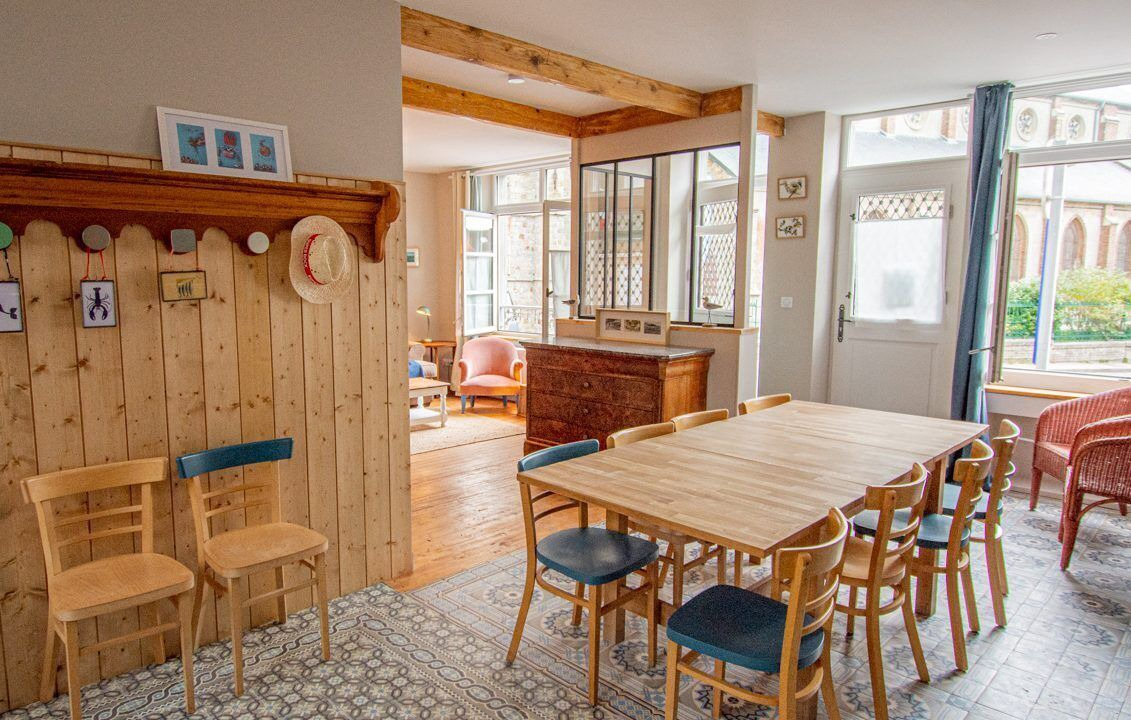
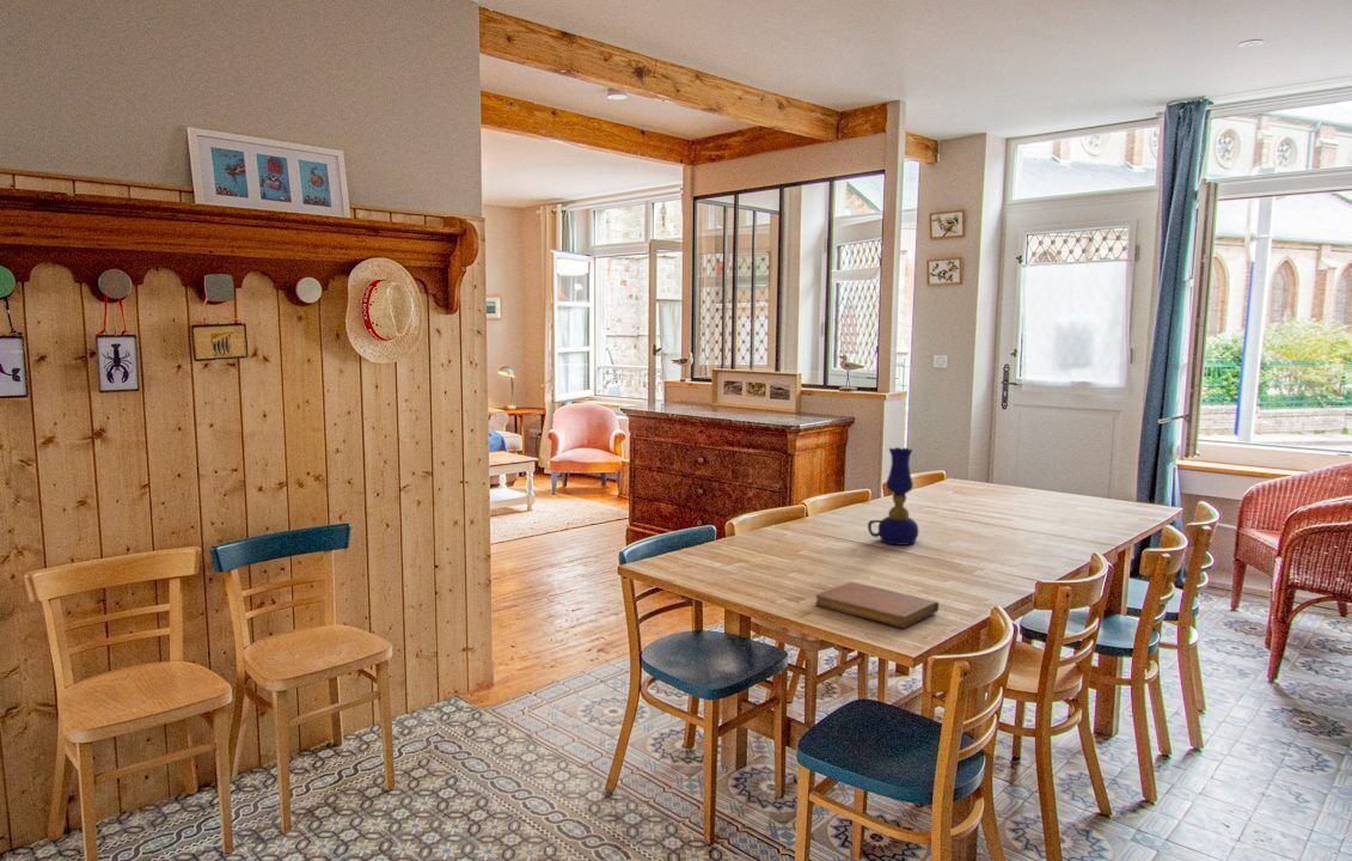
+ notebook [814,581,940,629]
+ oil lamp [867,446,919,546]
